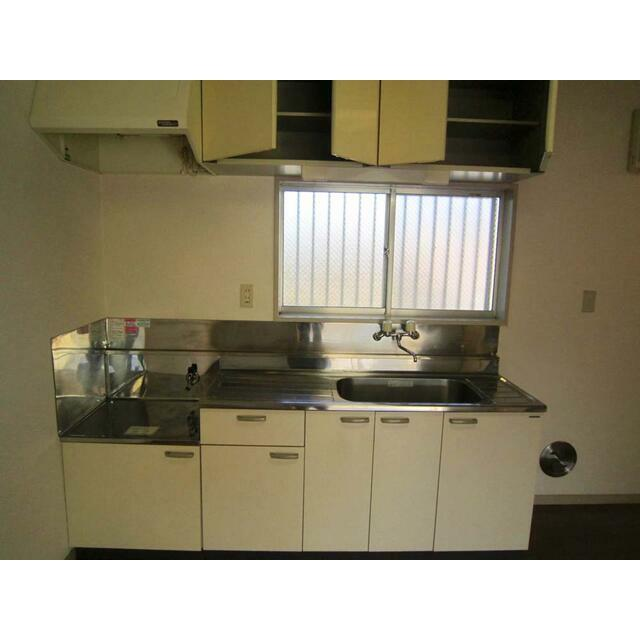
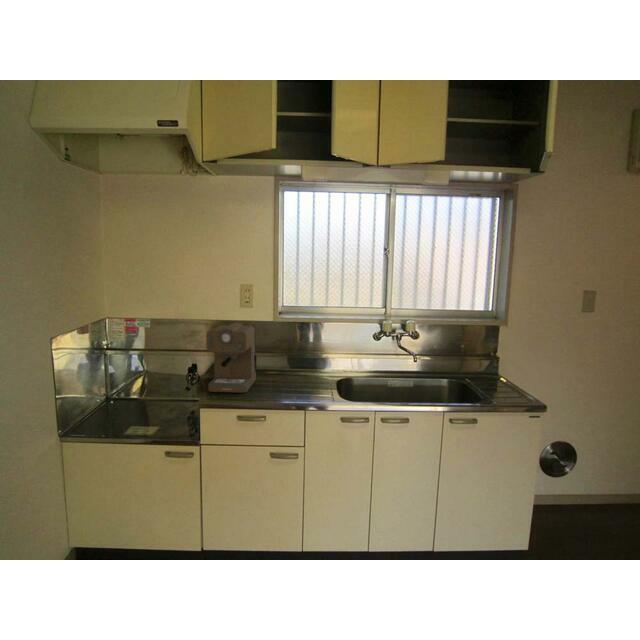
+ coffee maker [205,322,258,394]
